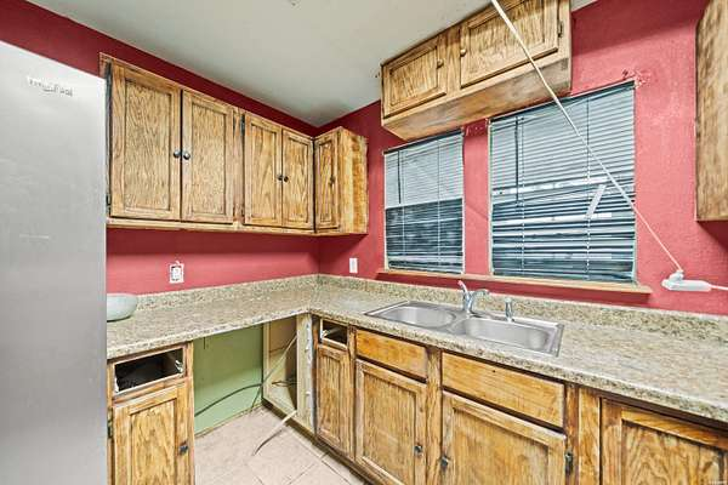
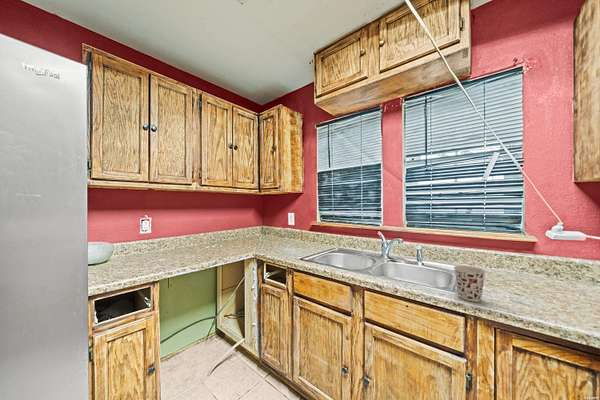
+ cup [453,265,487,303]
